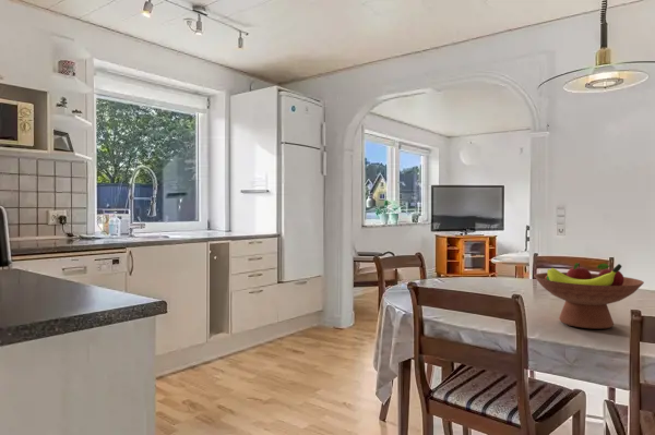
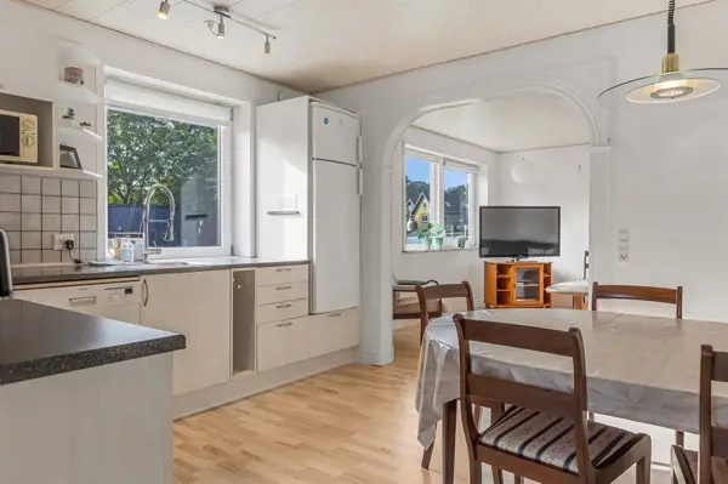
- fruit bowl [533,262,645,330]
